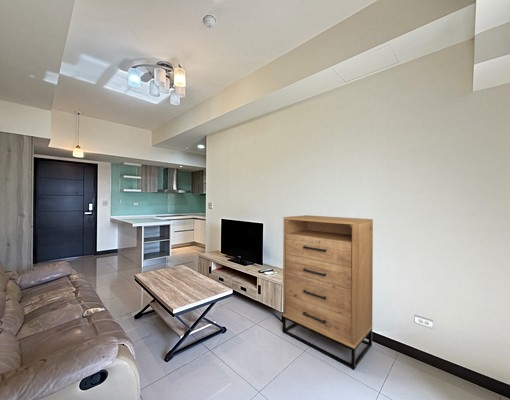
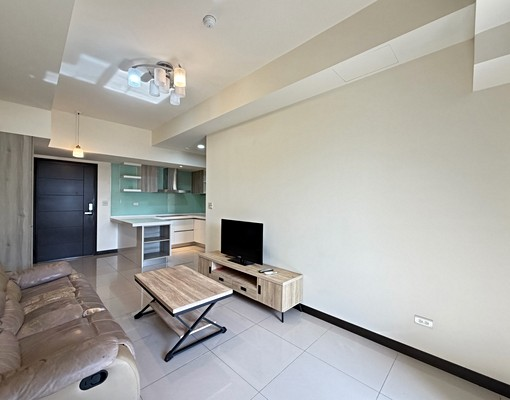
- dresser [282,214,374,371]
